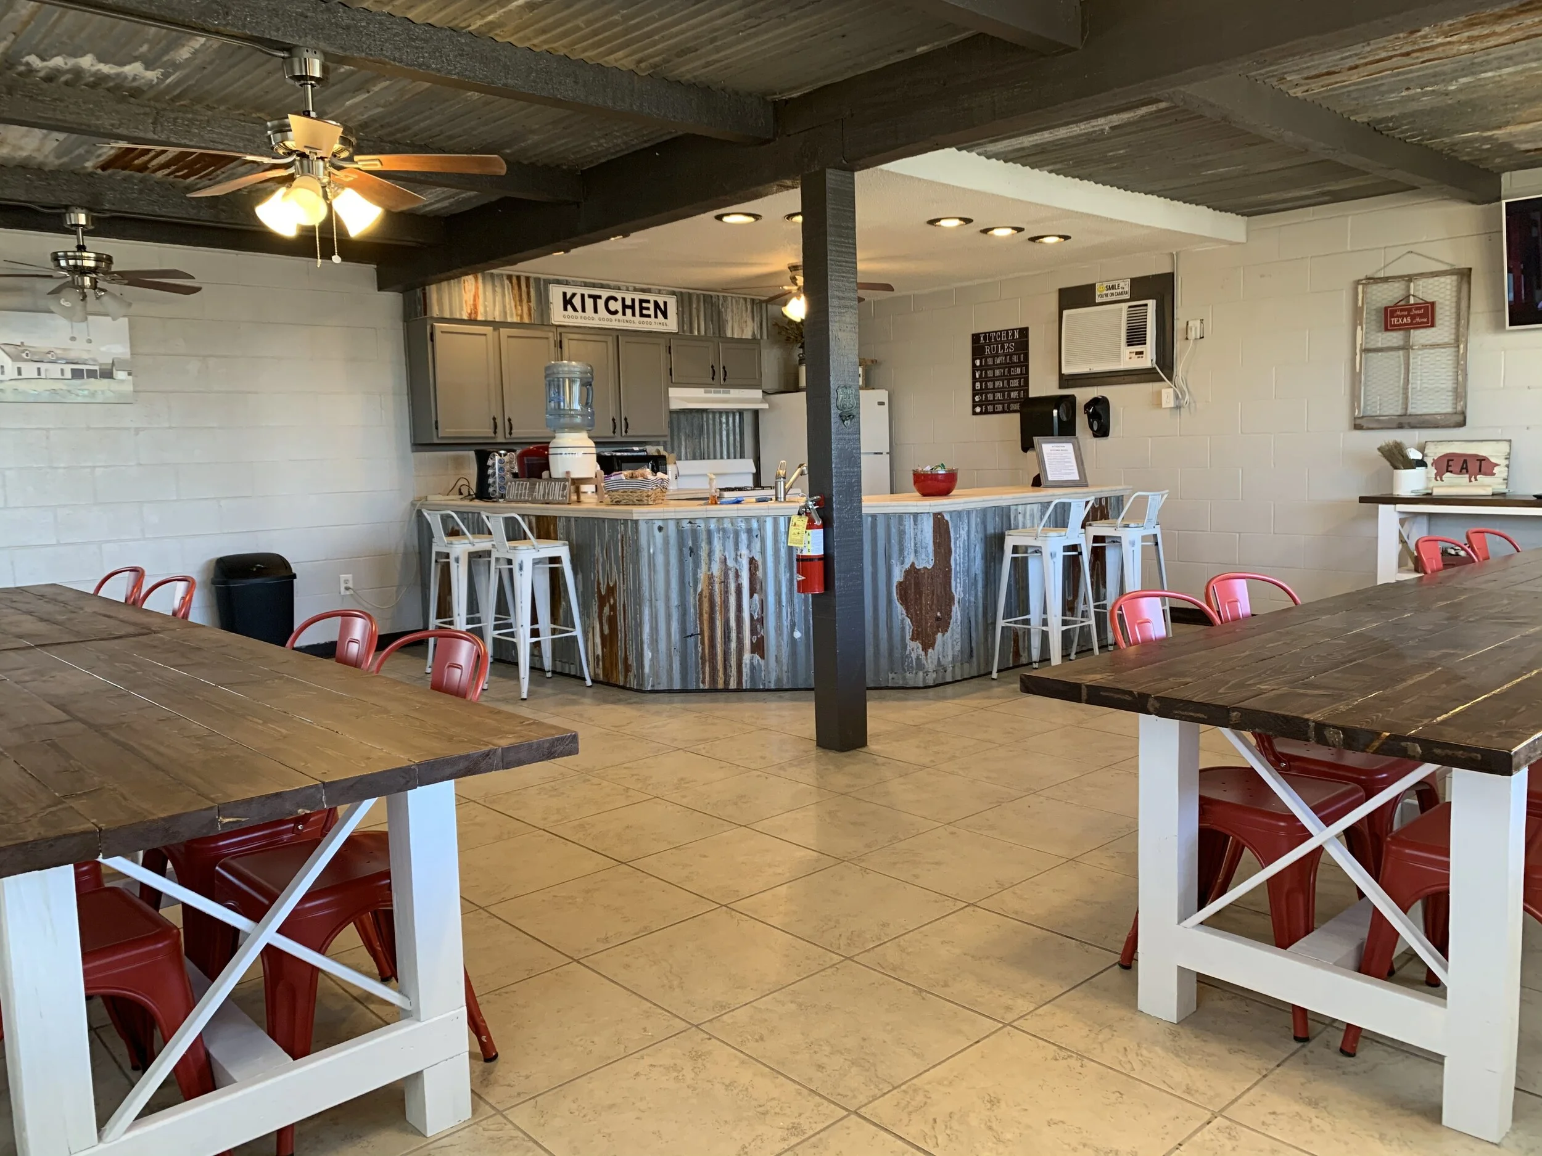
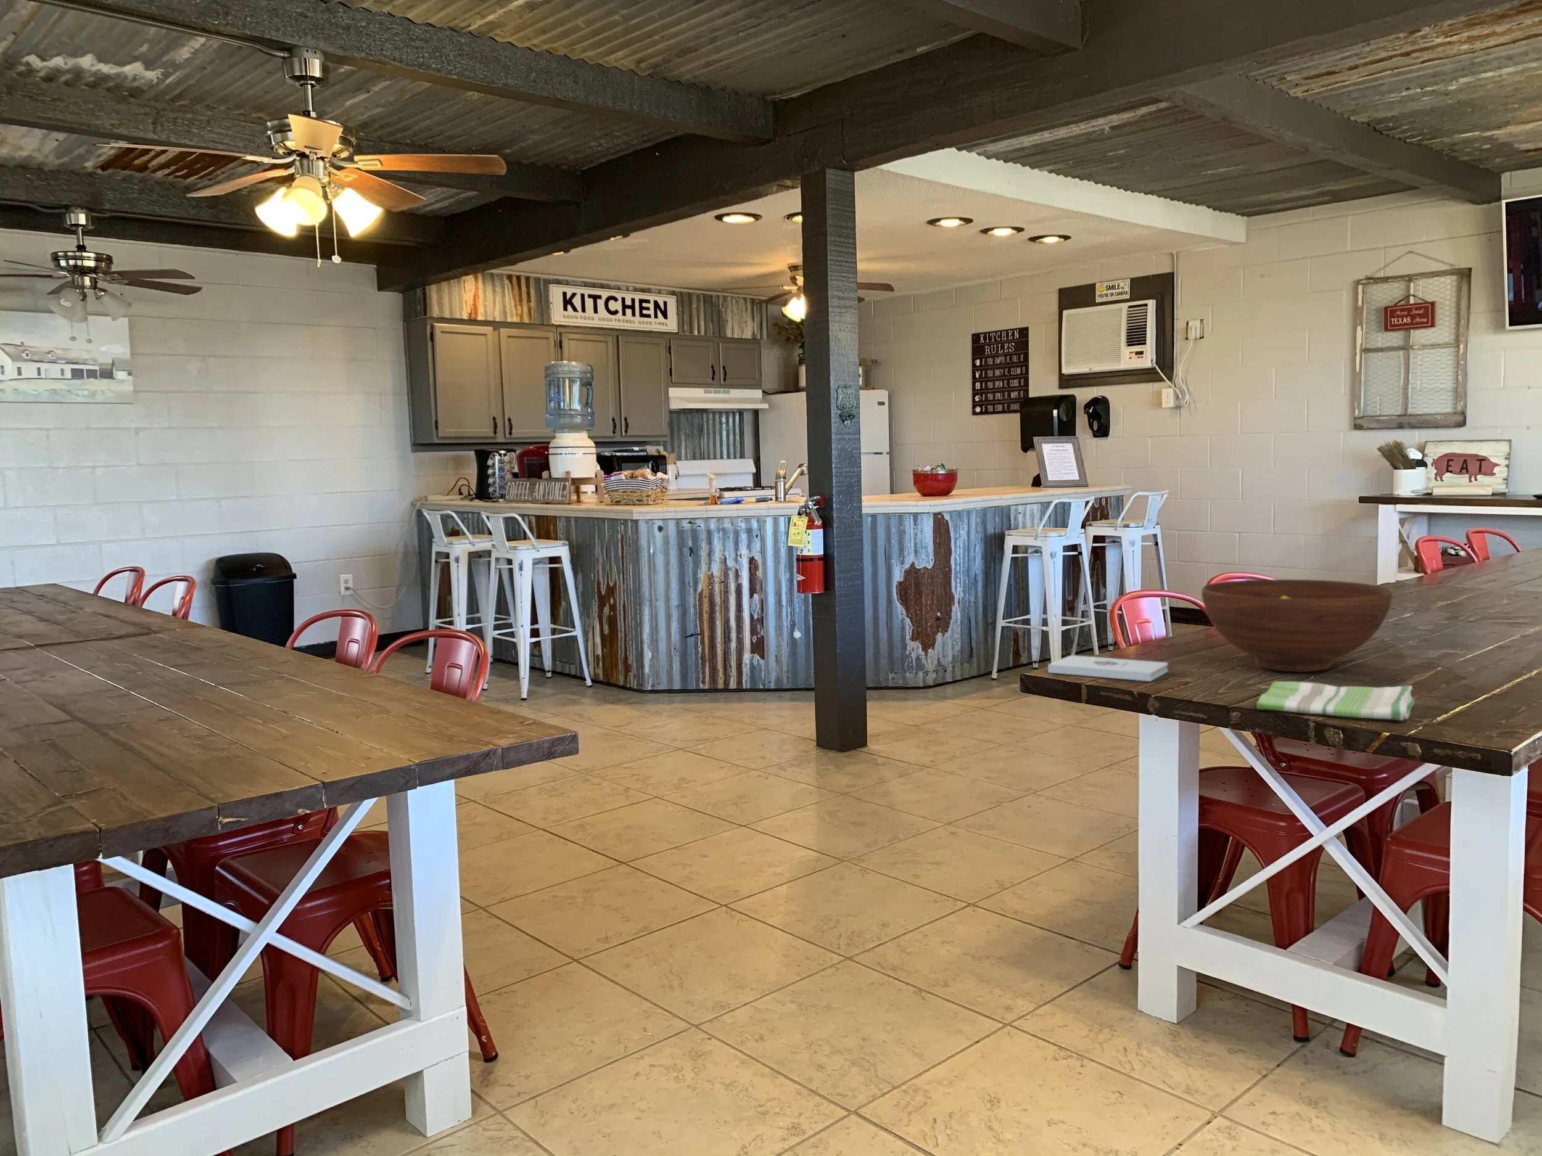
+ dish towel [1255,681,1415,721]
+ notepad [1048,654,1169,682]
+ fruit bowl [1201,579,1393,673]
